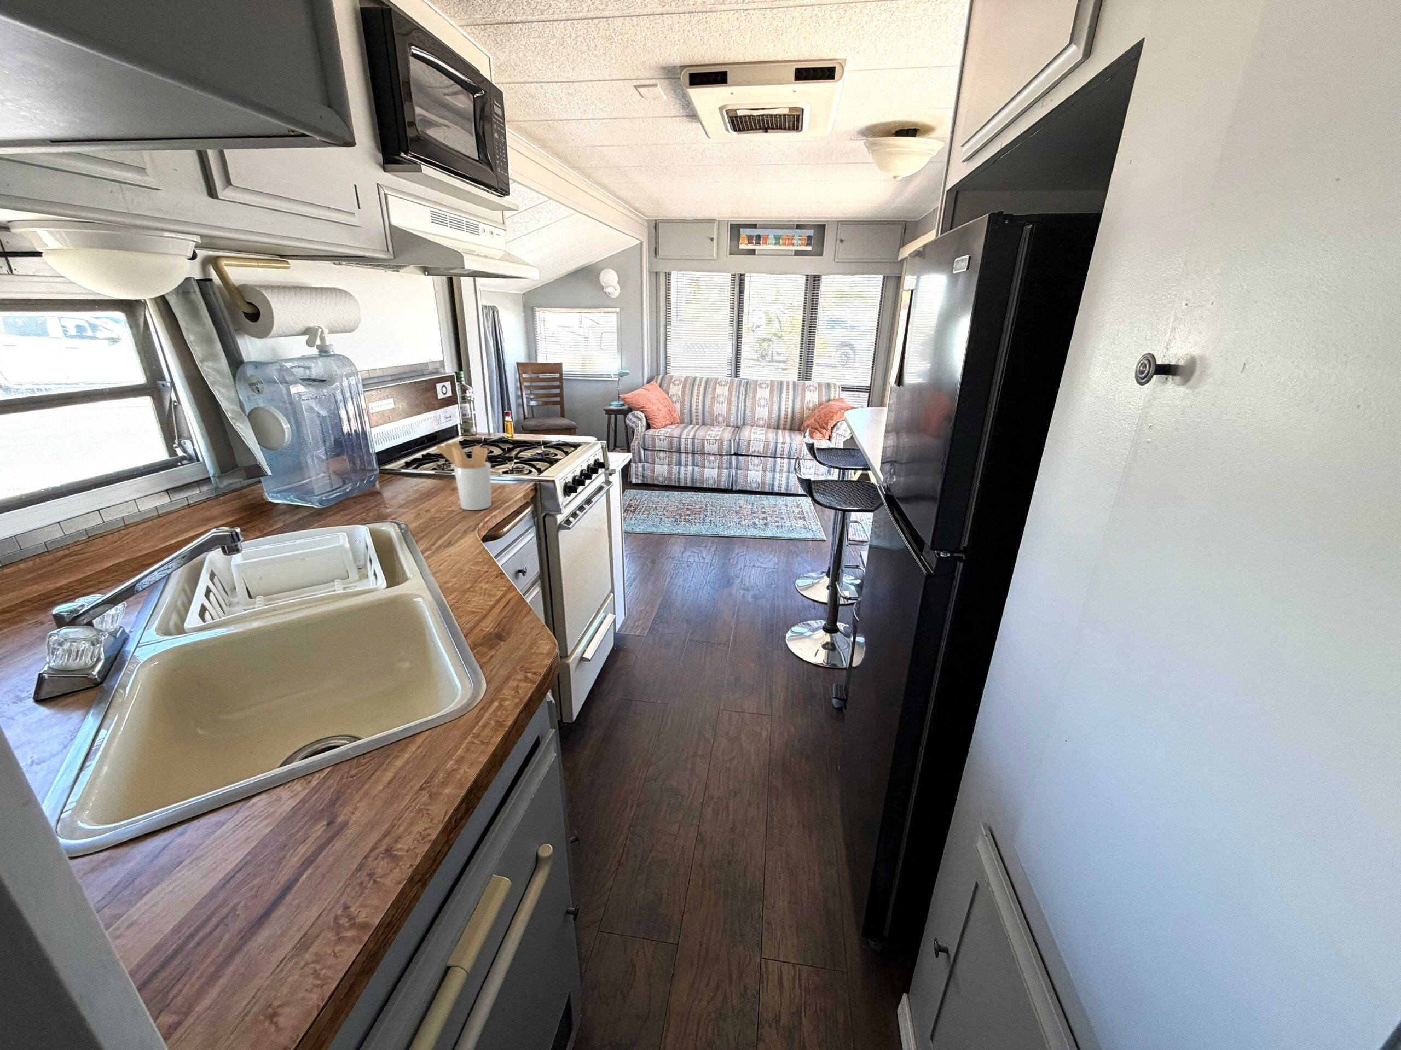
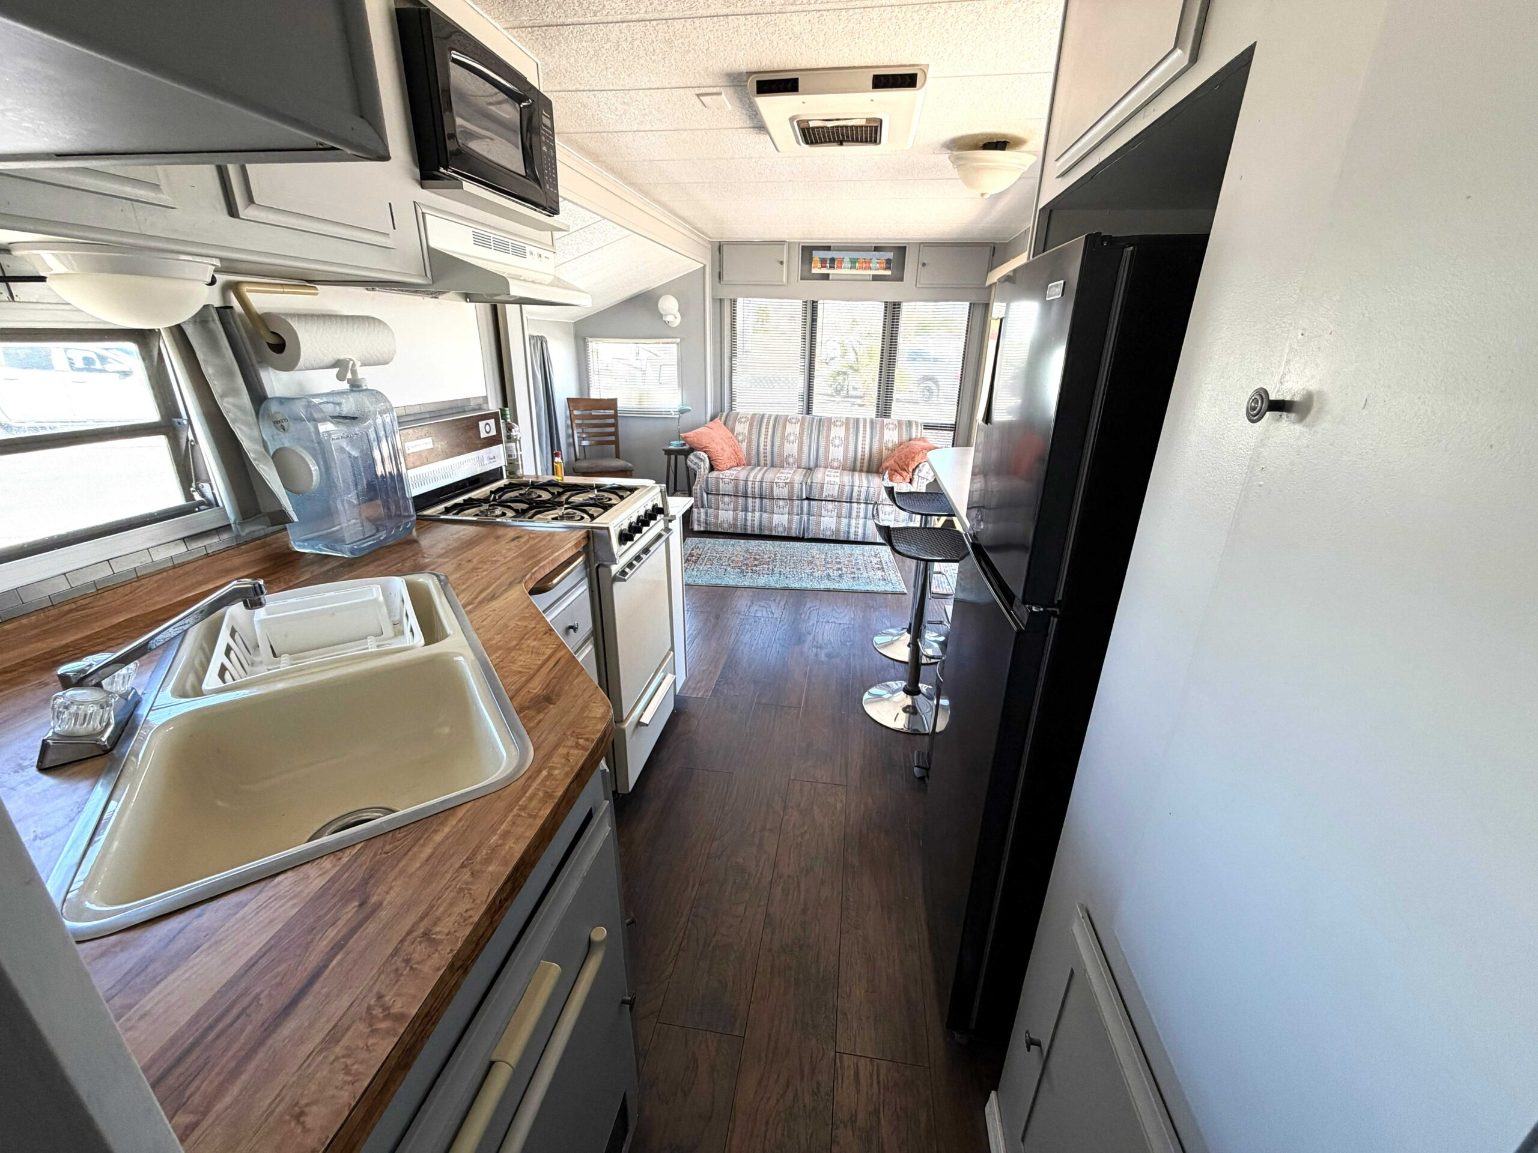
- utensil holder [436,441,492,511]
